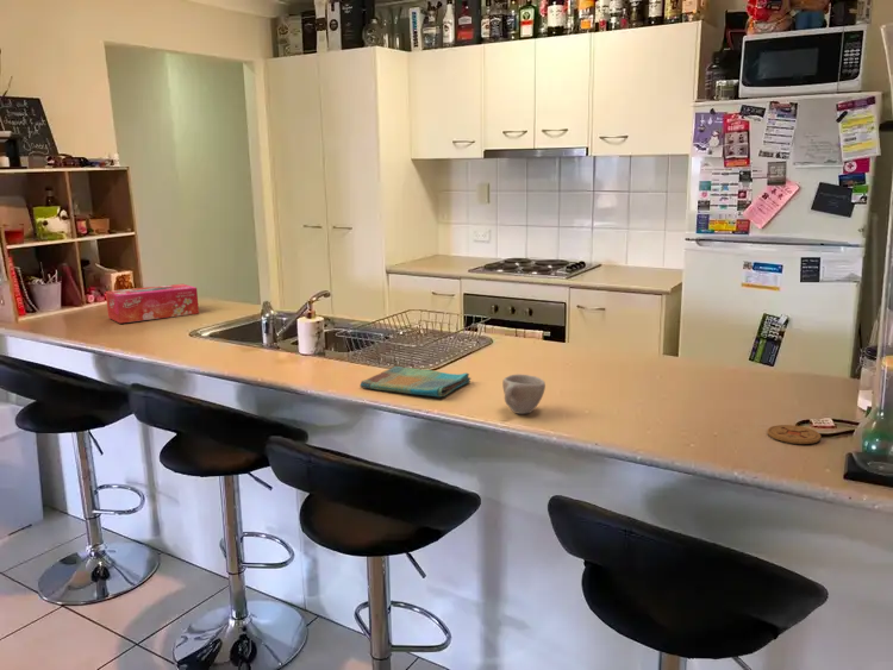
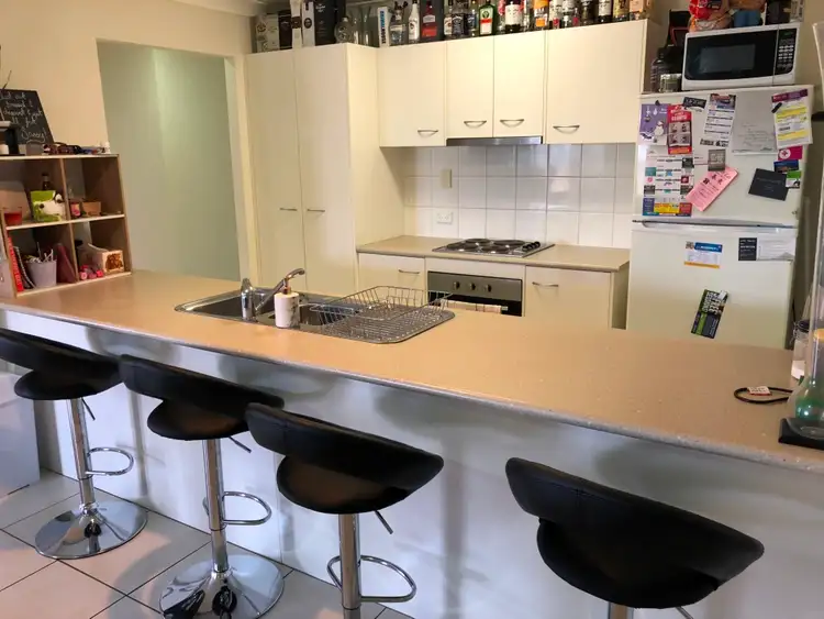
- dish towel [360,365,473,399]
- cup [501,374,547,415]
- tissue box [105,283,200,325]
- coaster [766,424,822,445]
